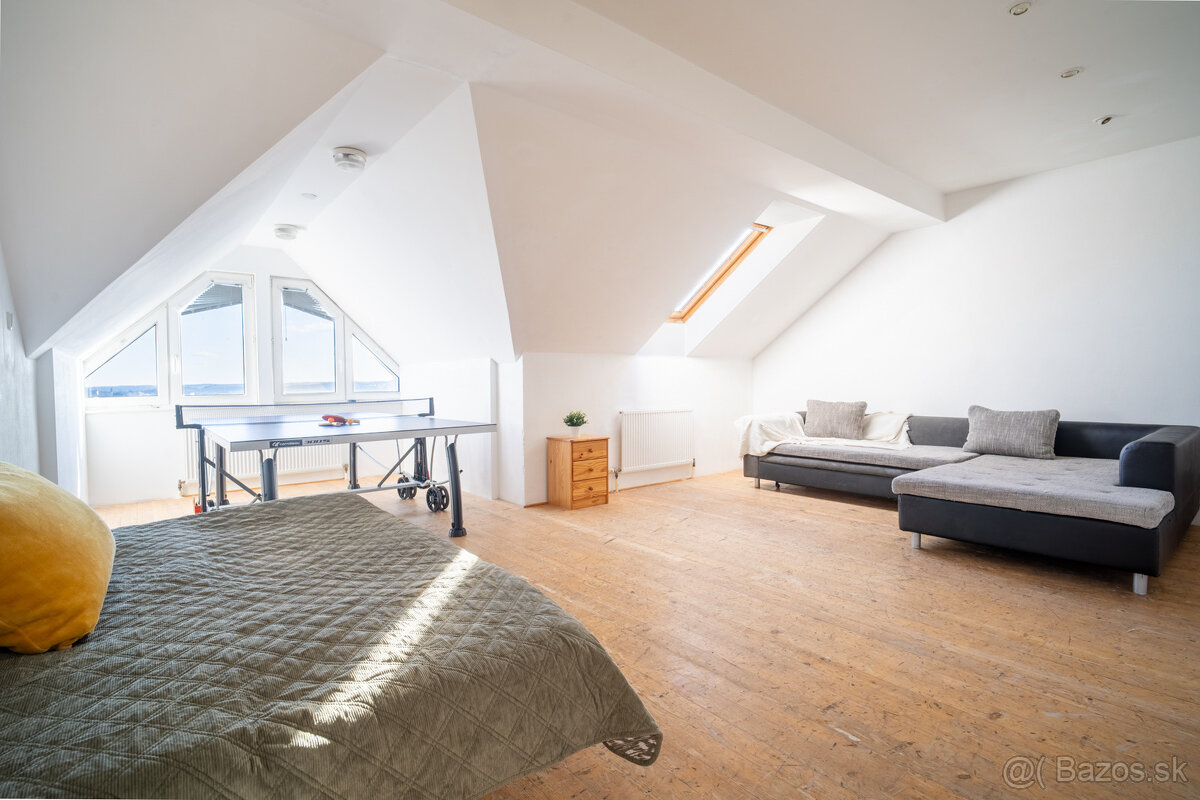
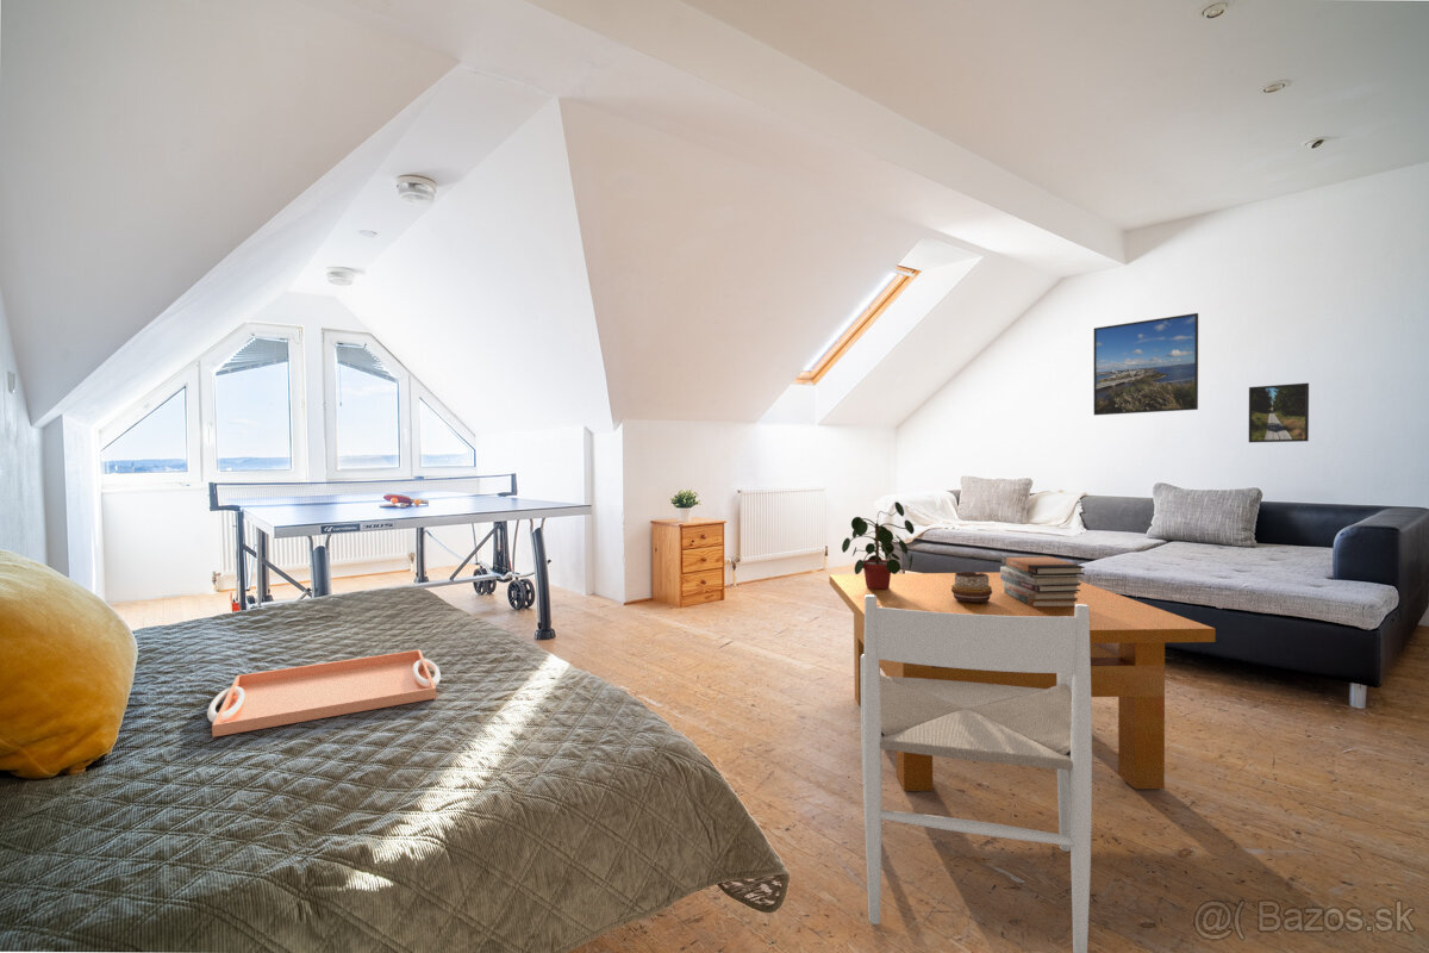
+ potted plant [841,500,916,590]
+ decorative bowl [951,571,992,603]
+ serving tray [206,649,442,739]
+ table [828,572,1217,792]
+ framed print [1248,382,1310,443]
+ book stack [999,554,1086,608]
+ chair [860,594,1093,953]
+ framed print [1093,312,1199,416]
